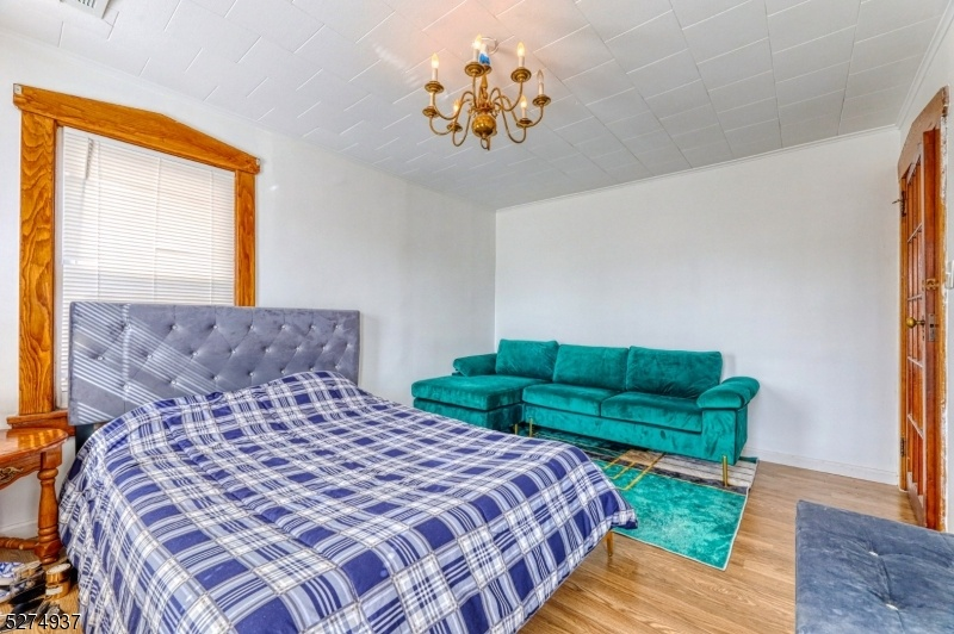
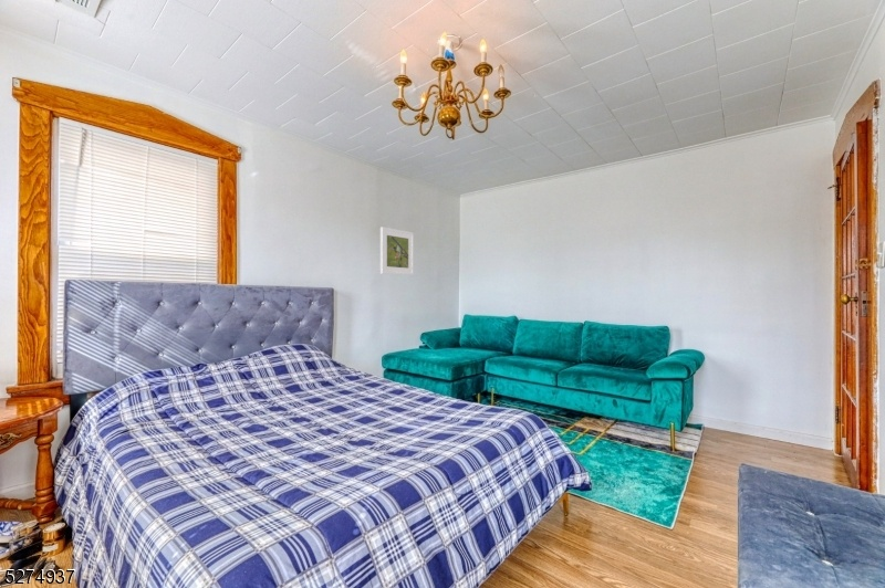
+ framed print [379,225,415,276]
